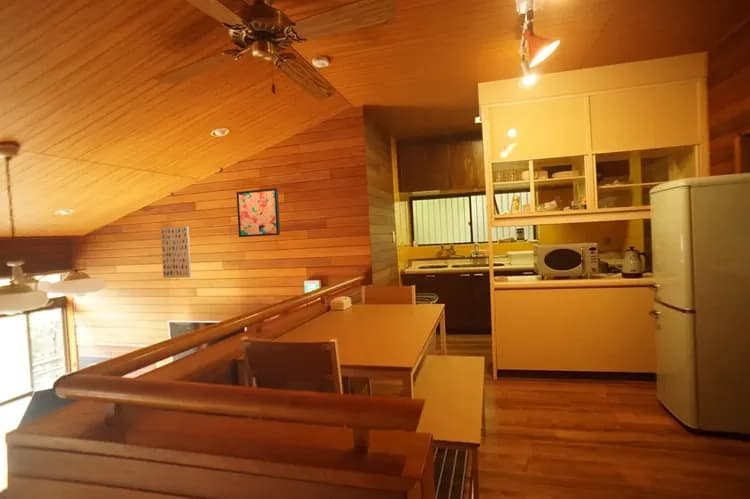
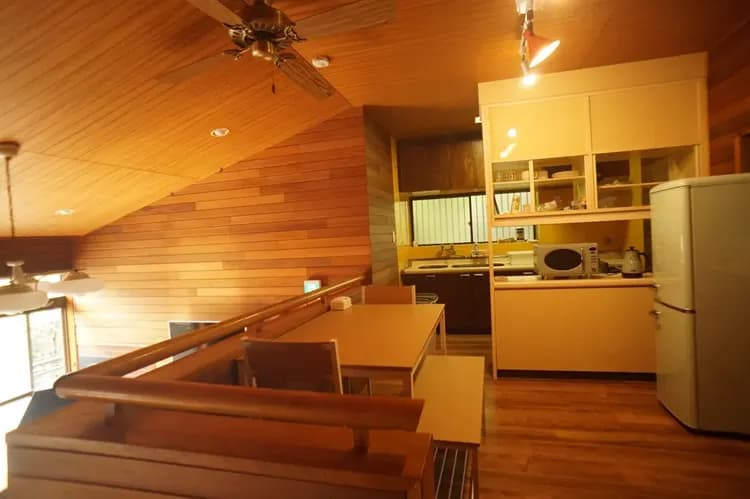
- wall art [236,187,281,238]
- wall art [159,225,192,279]
